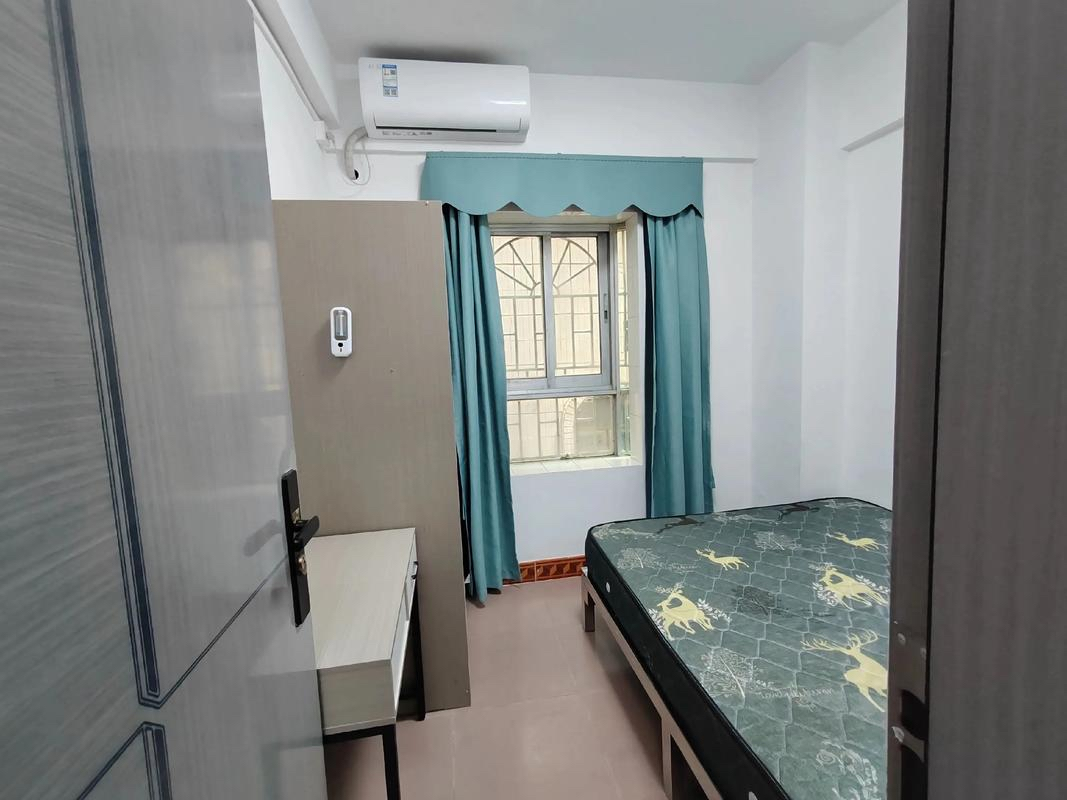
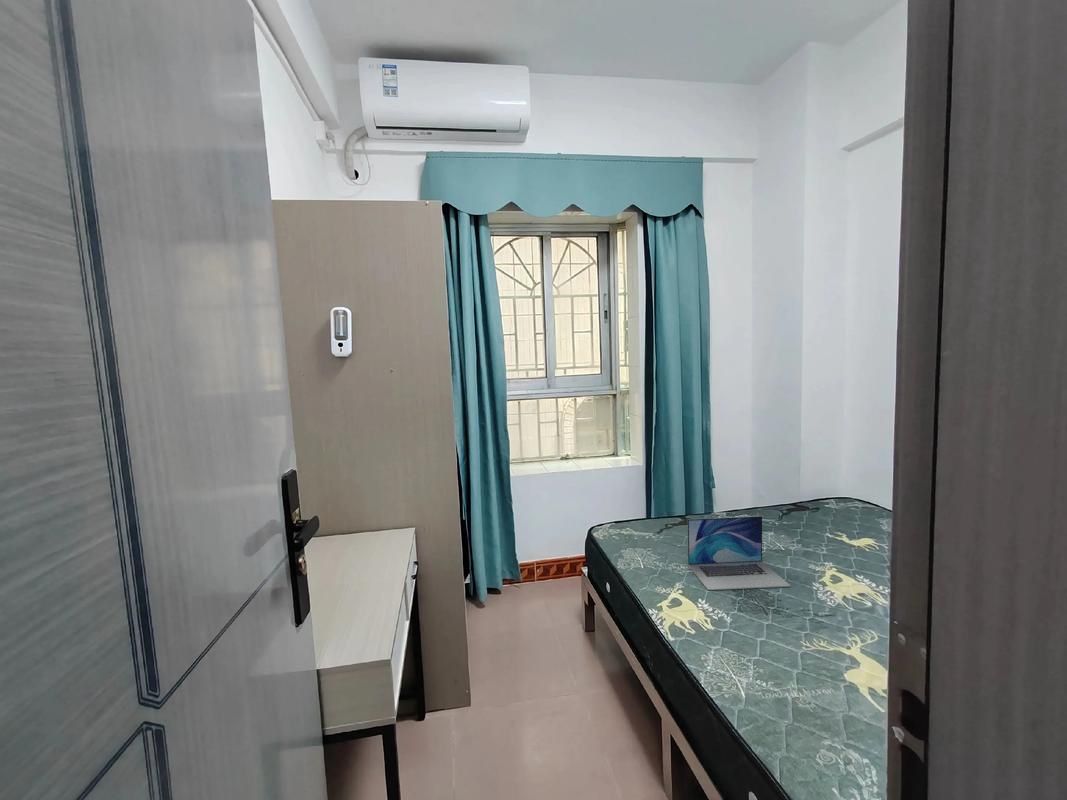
+ laptop [687,515,792,591]
